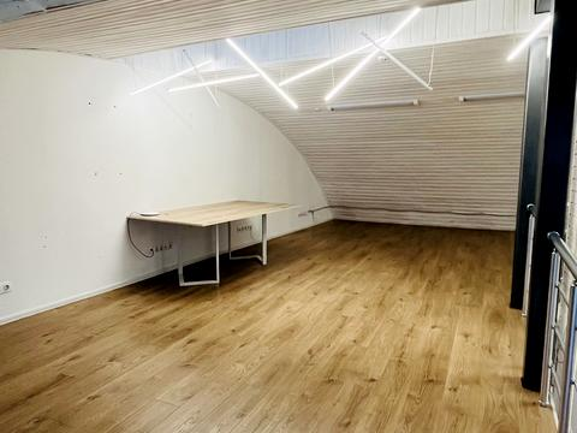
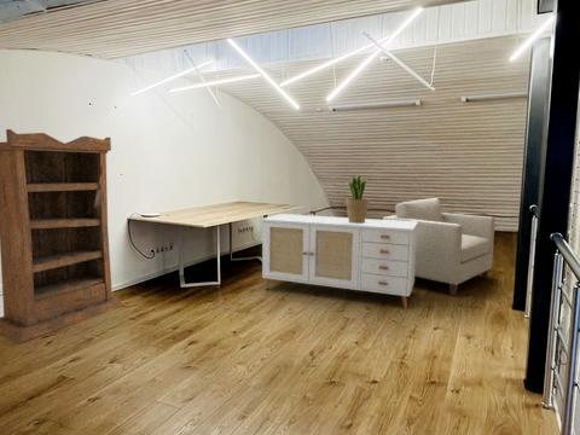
+ bookshelf [0,128,124,344]
+ potted plant [344,174,372,224]
+ chair [382,197,495,297]
+ sideboard [261,213,418,309]
